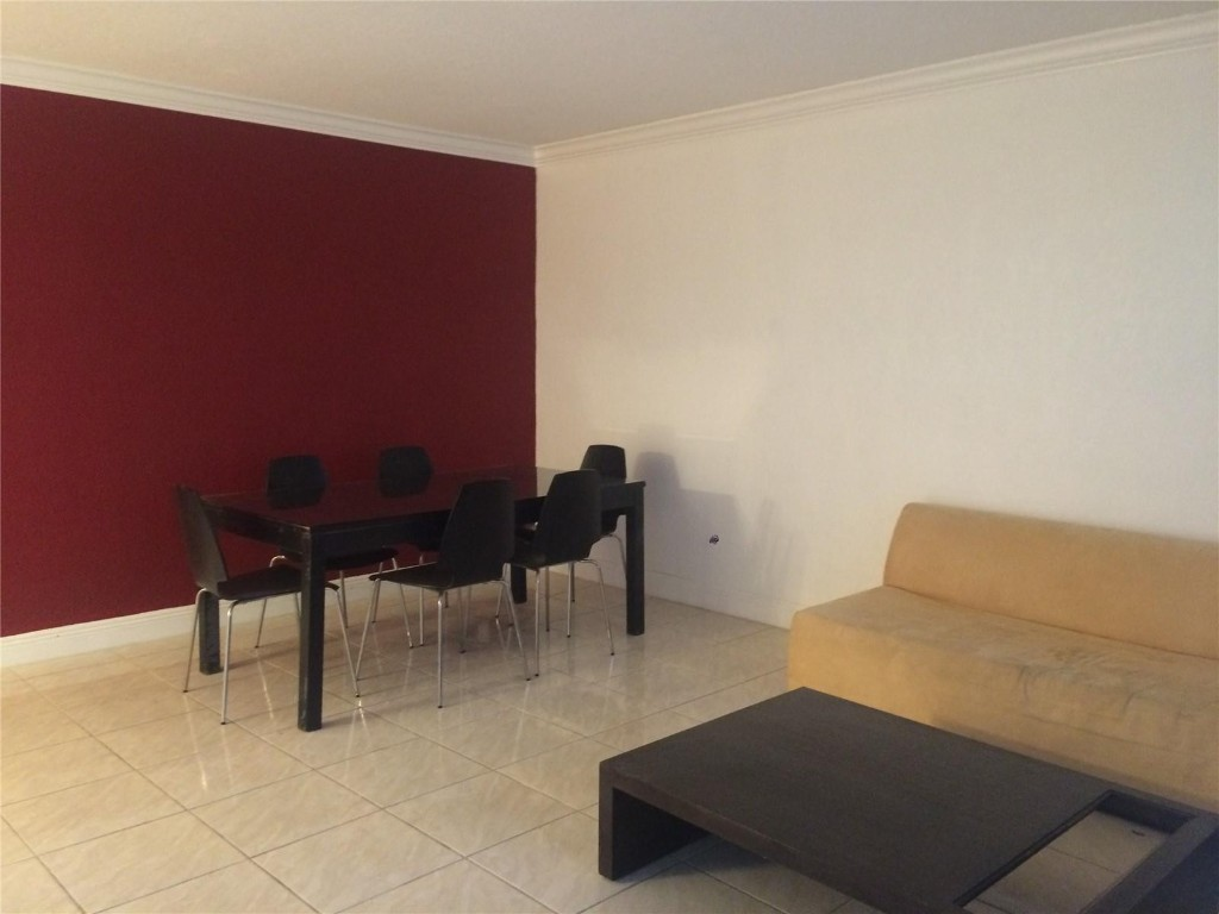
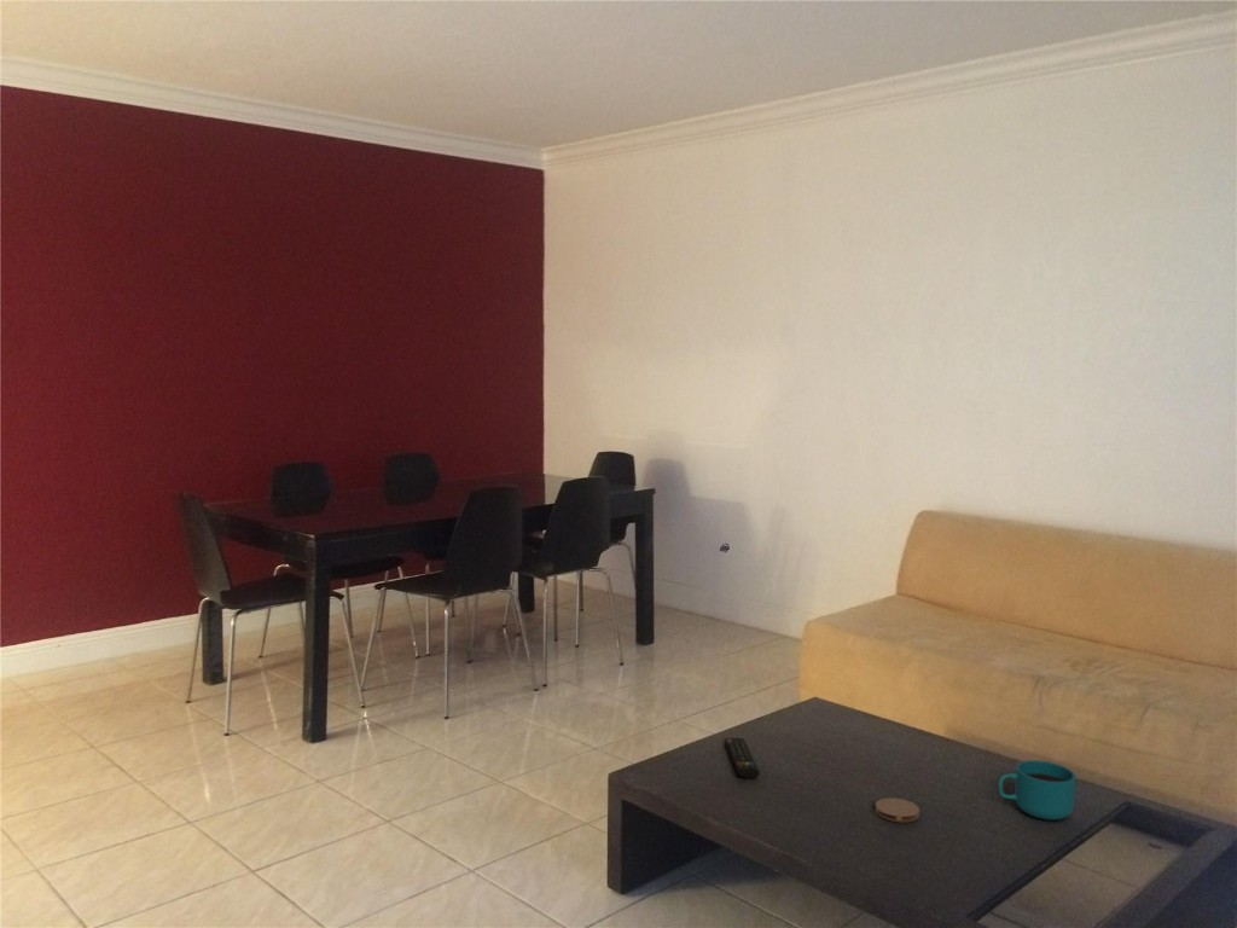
+ remote control [724,737,761,779]
+ cup [998,759,1078,820]
+ coaster [873,796,921,824]
